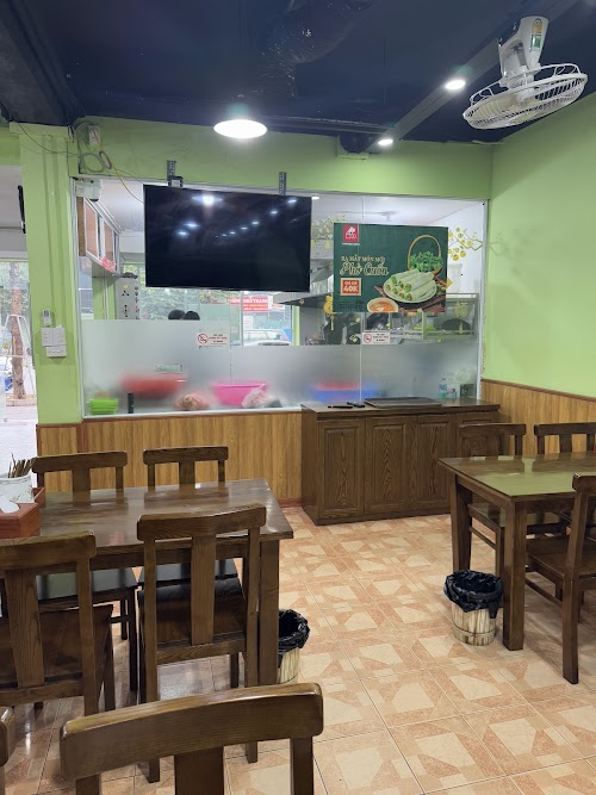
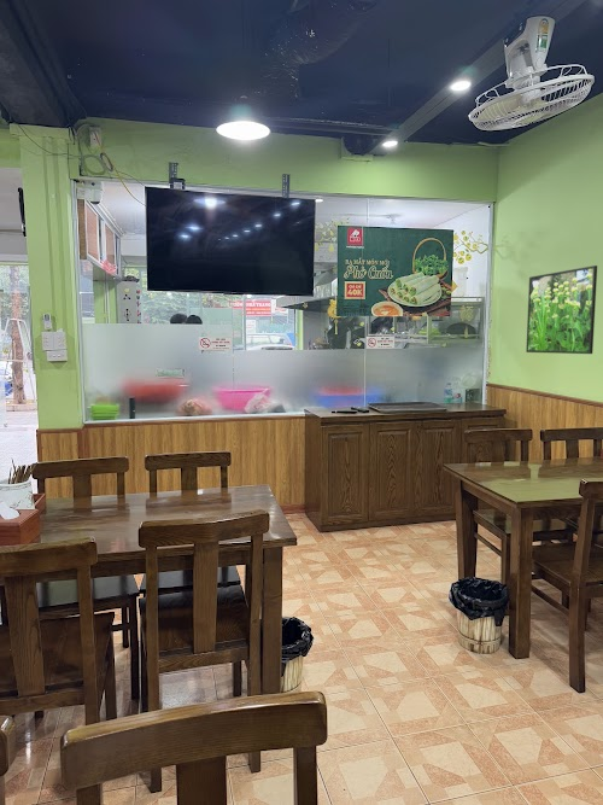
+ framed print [525,264,598,355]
